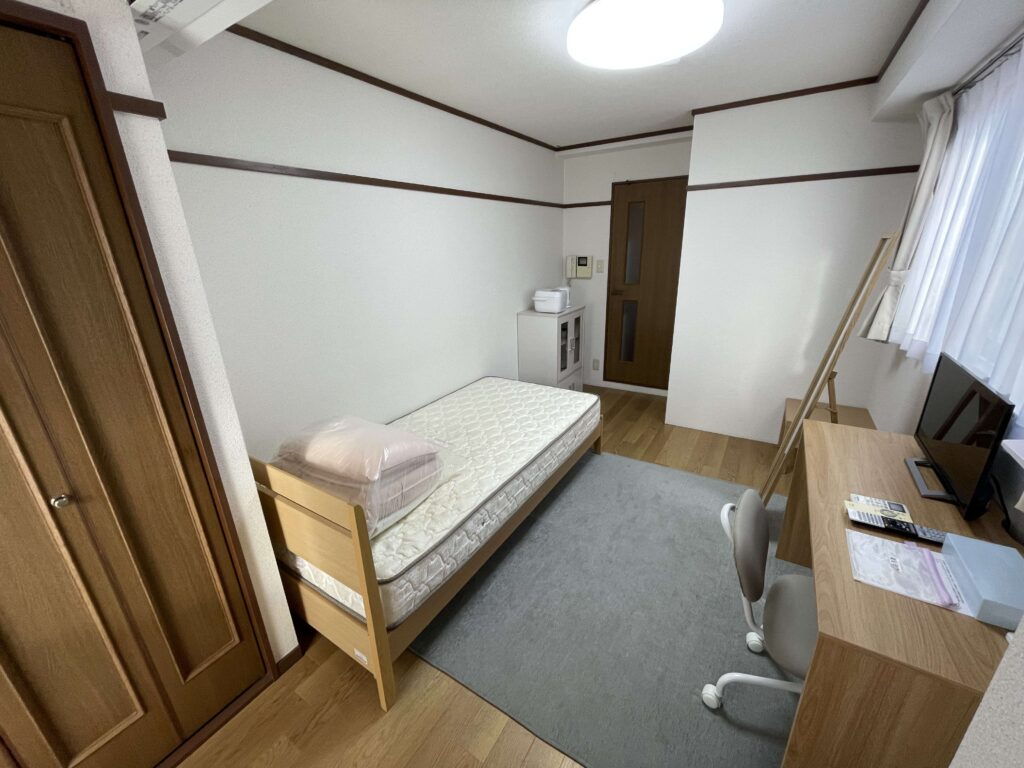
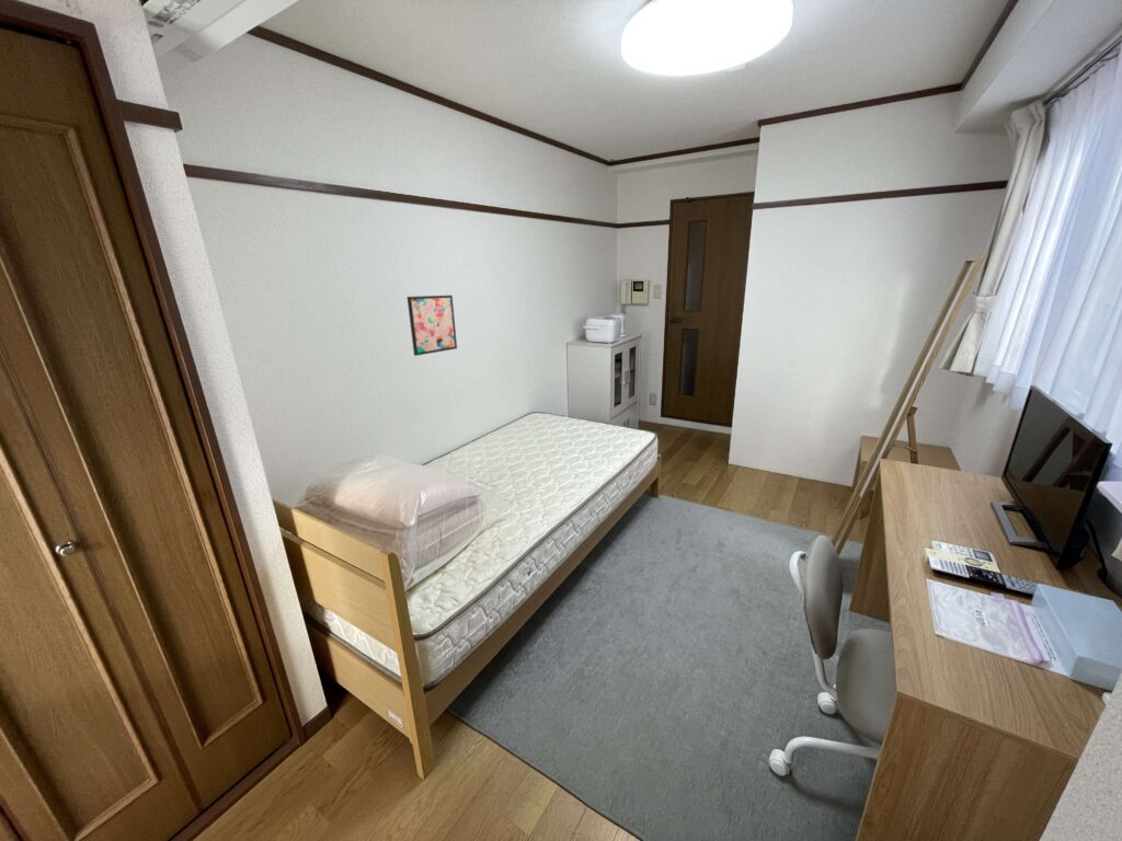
+ wall art [407,295,458,357]
